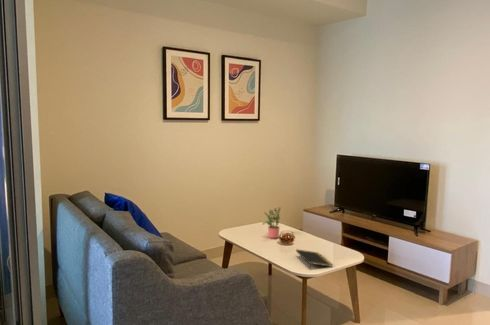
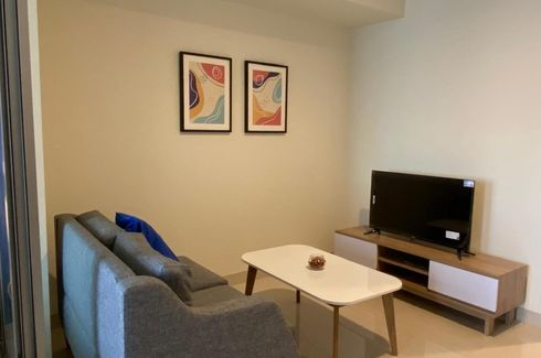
- potted plant [261,206,282,239]
- notepad [295,248,333,270]
